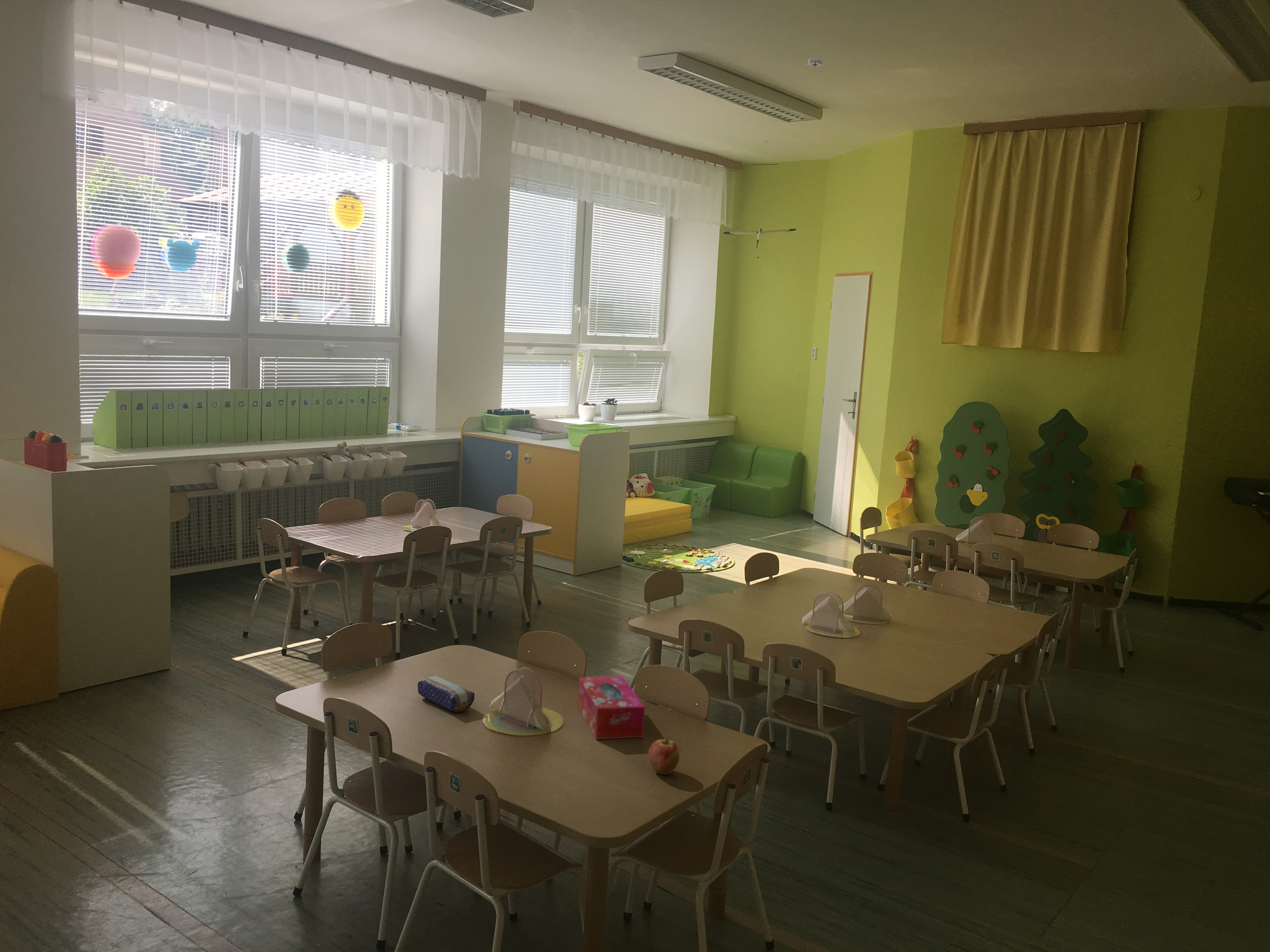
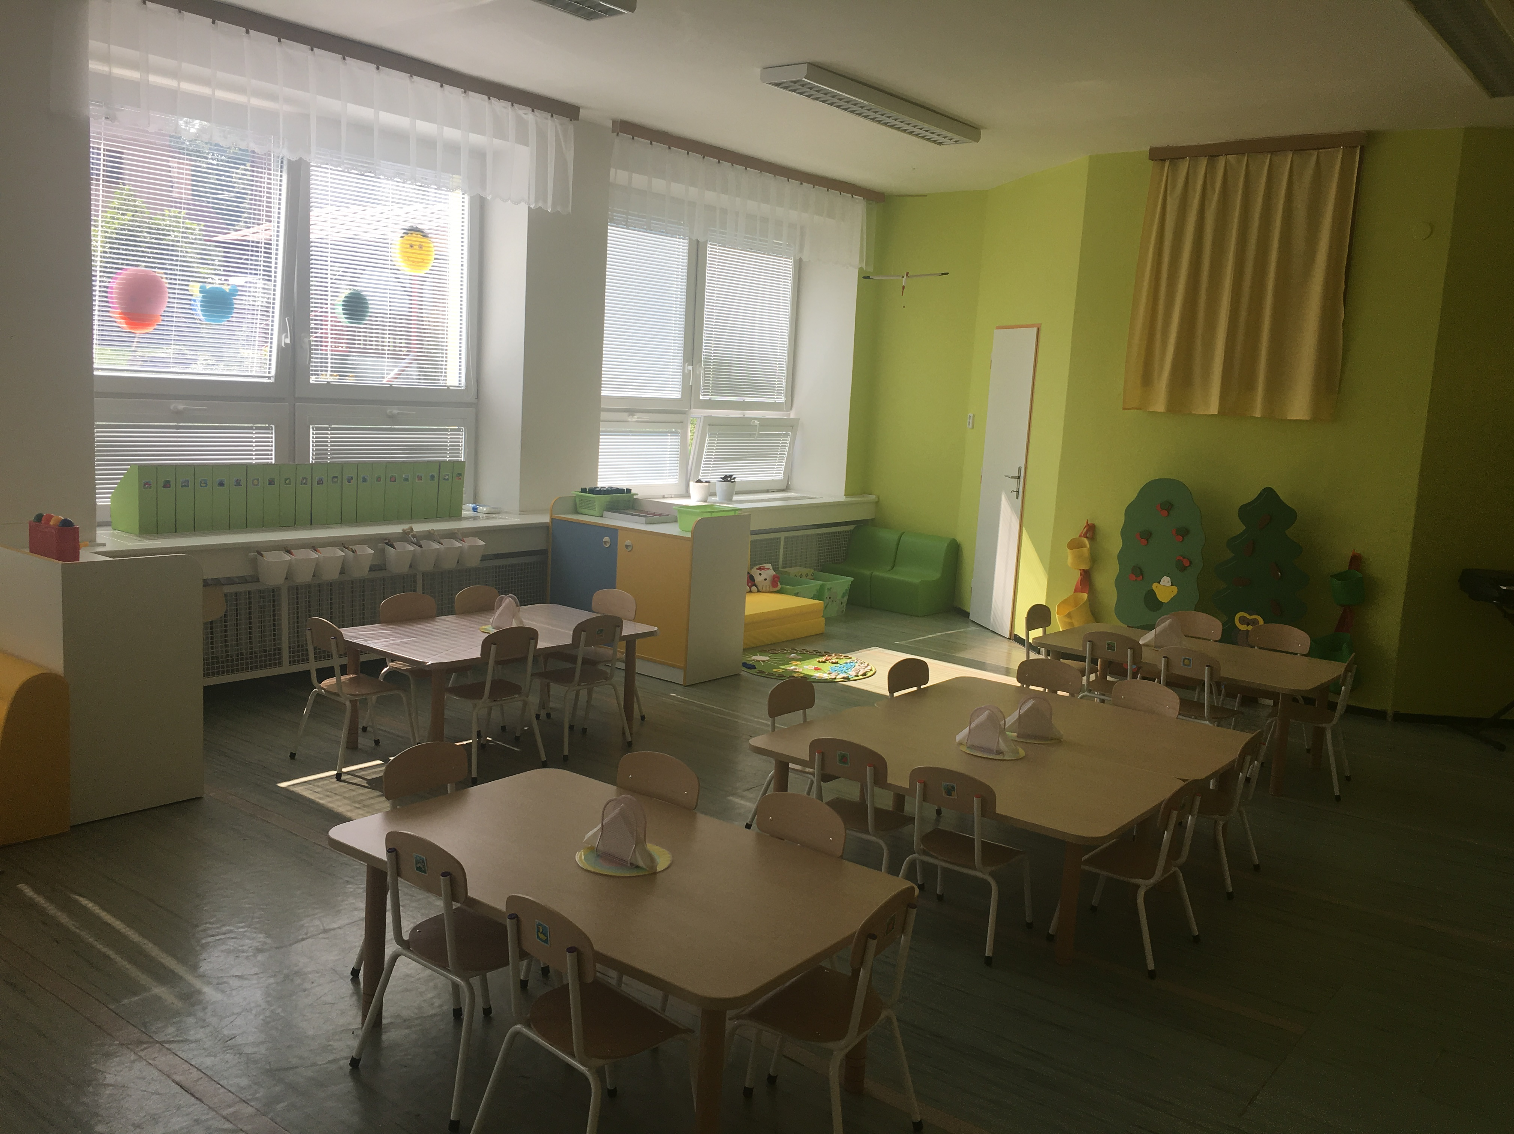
- pencil case [417,675,475,713]
- smoke detector [806,58,824,67]
- apple [648,738,680,775]
- tissue box [577,676,645,739]
